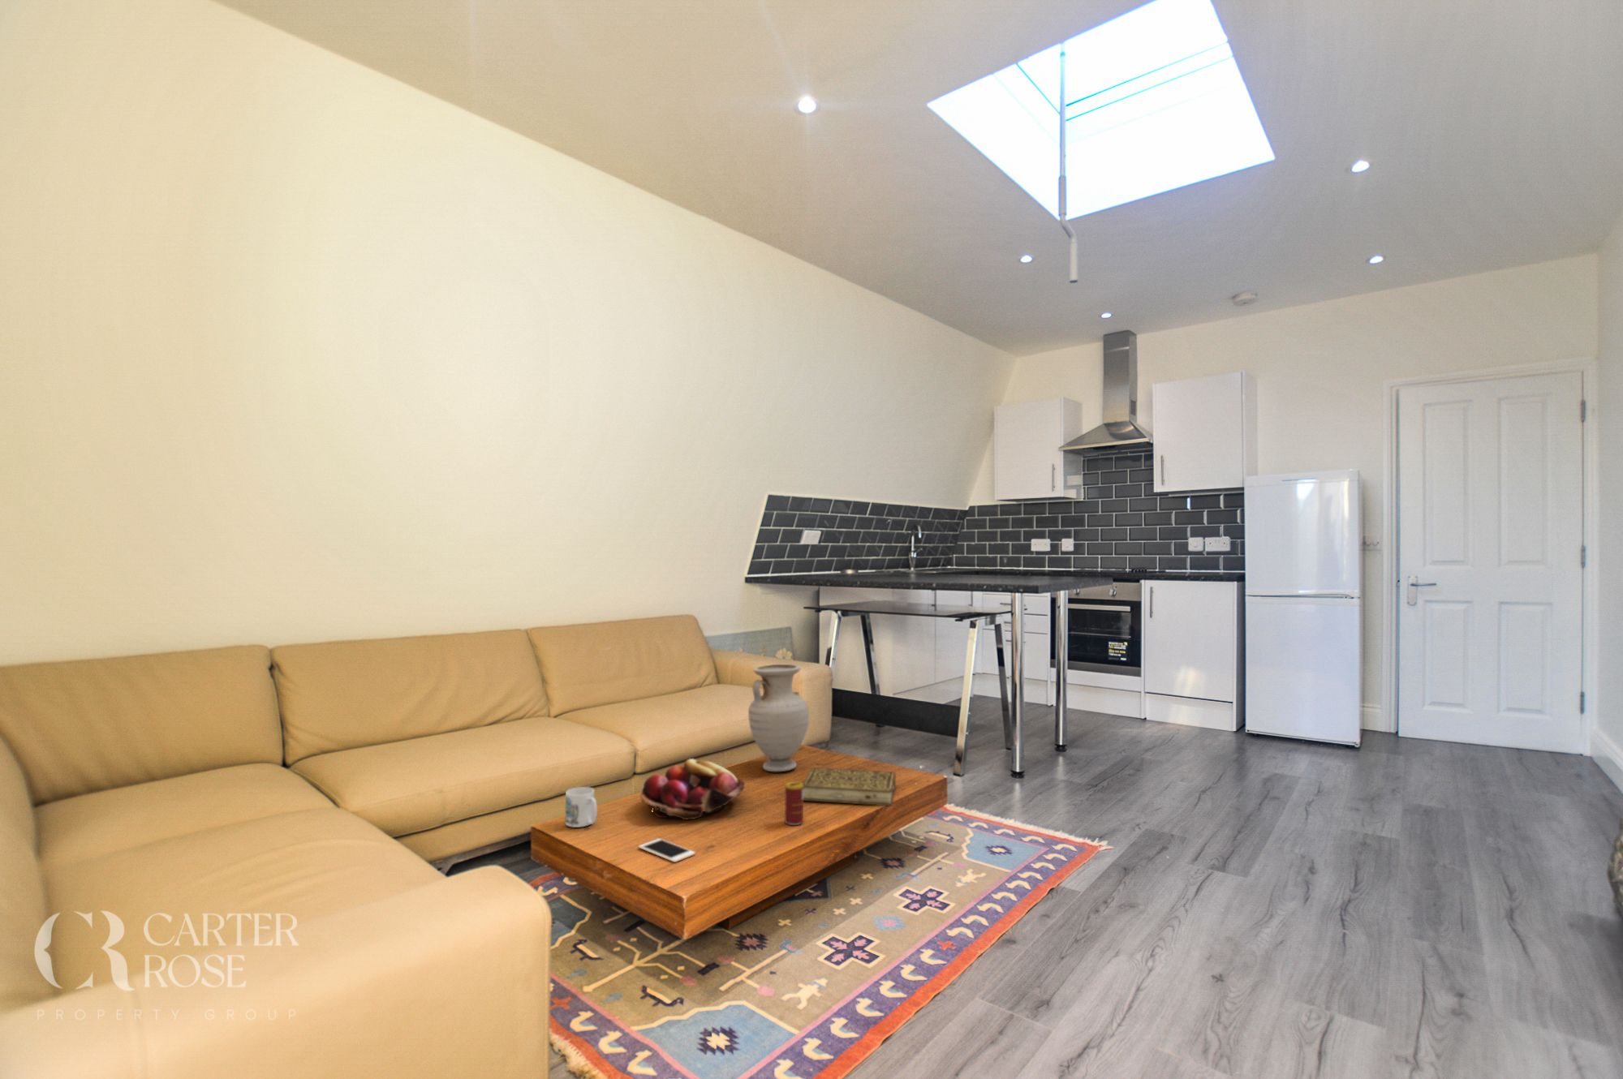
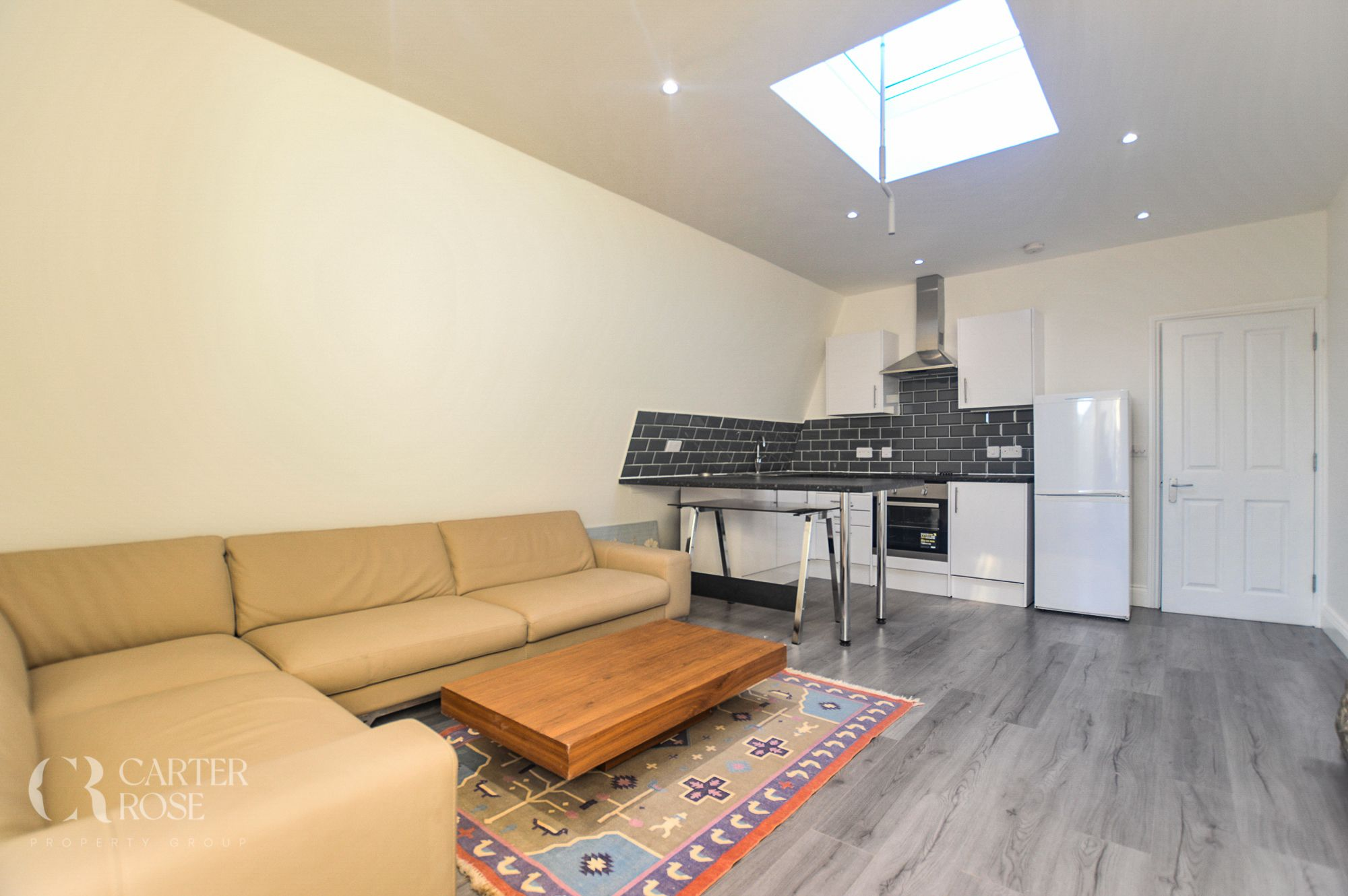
- vase [748,664,809,772]
- fruit basket [639,757,745,820]
- mug [565,786,598,829]
- beverage can [784,782,804,826]
- book [803,767,897,807]
- cell phone [638,838,696,863]
